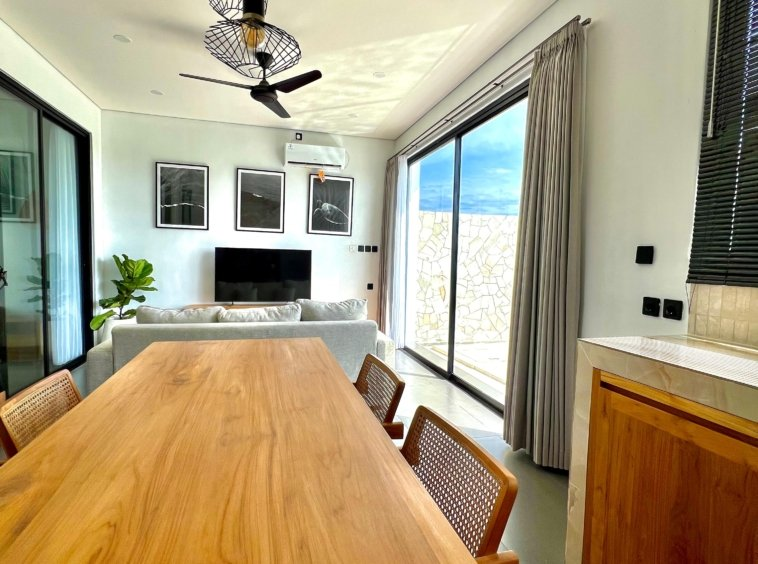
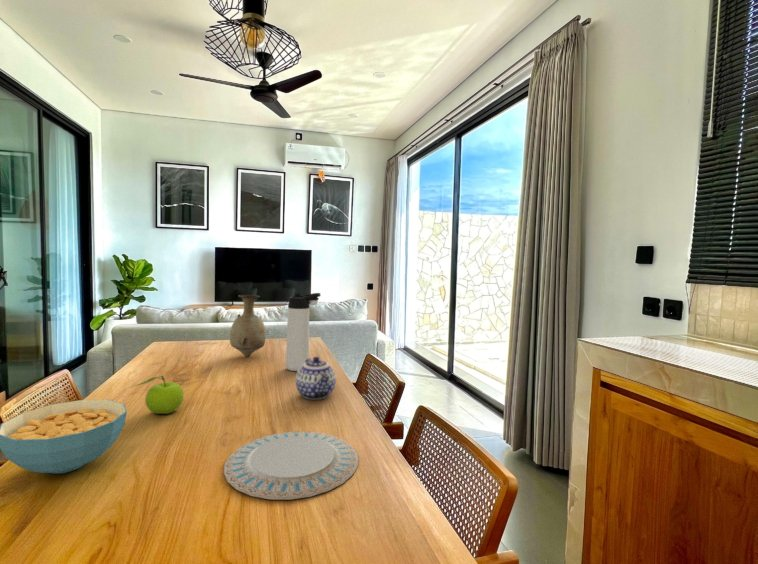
+ thermos bottle [285,292,322,372]
+ fruit [129,375,185,415]
+ teapot [295,356,337,401]
+ vase [229,294,267,358]
+ chinaware [223,430,359,501]
+ cereal bowl [0,399,128,475]
